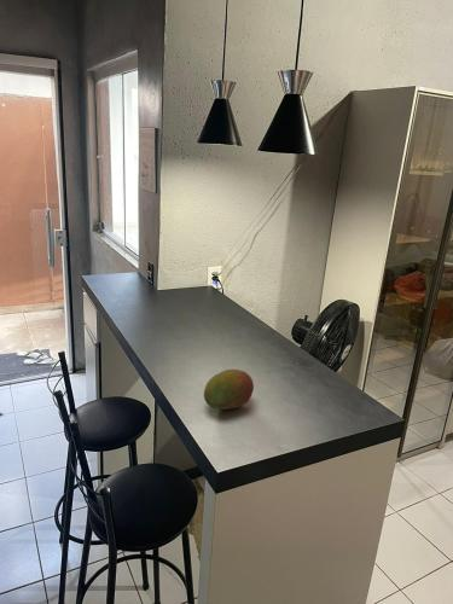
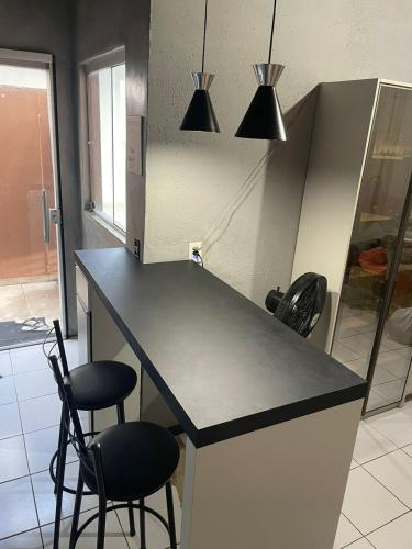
- fruit [203,368,255,411]
